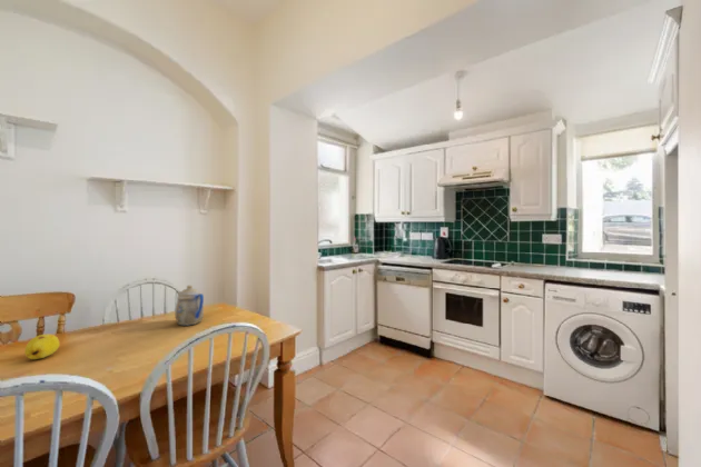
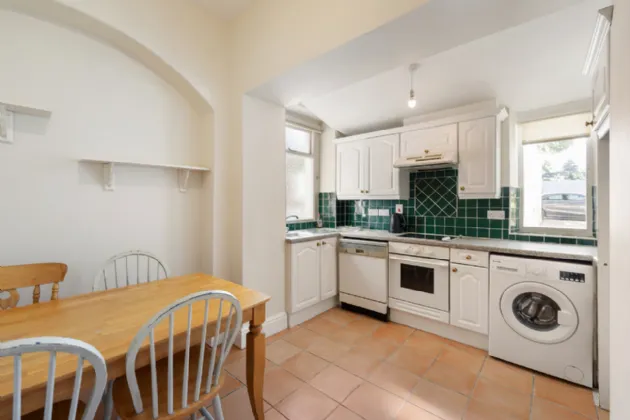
- fruit [23,334,60,360]
- teapot [174,284,205,327]
